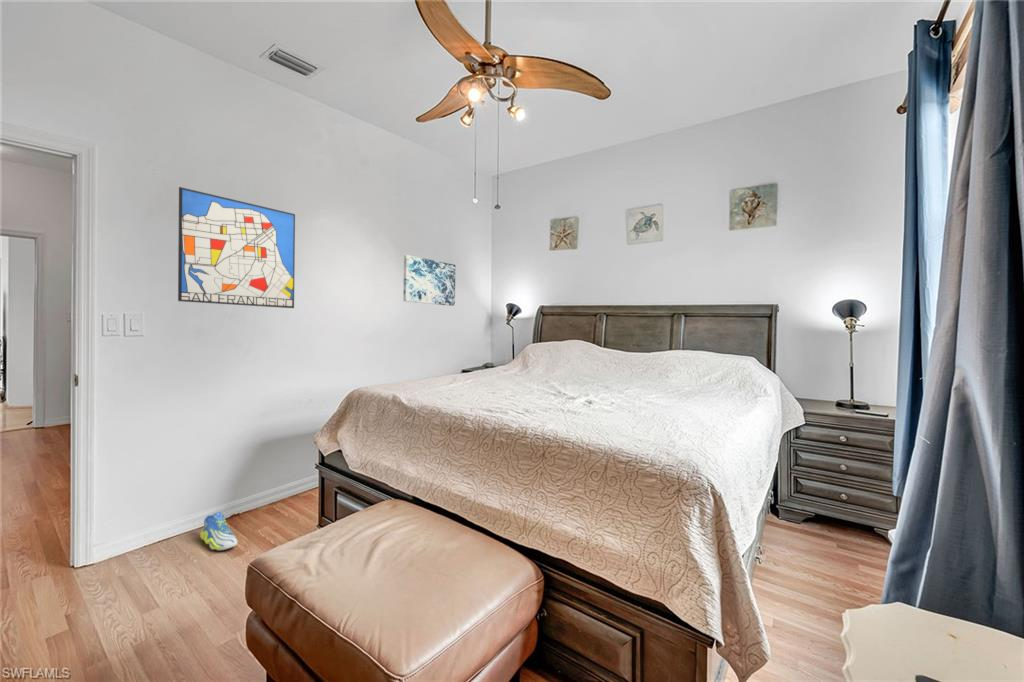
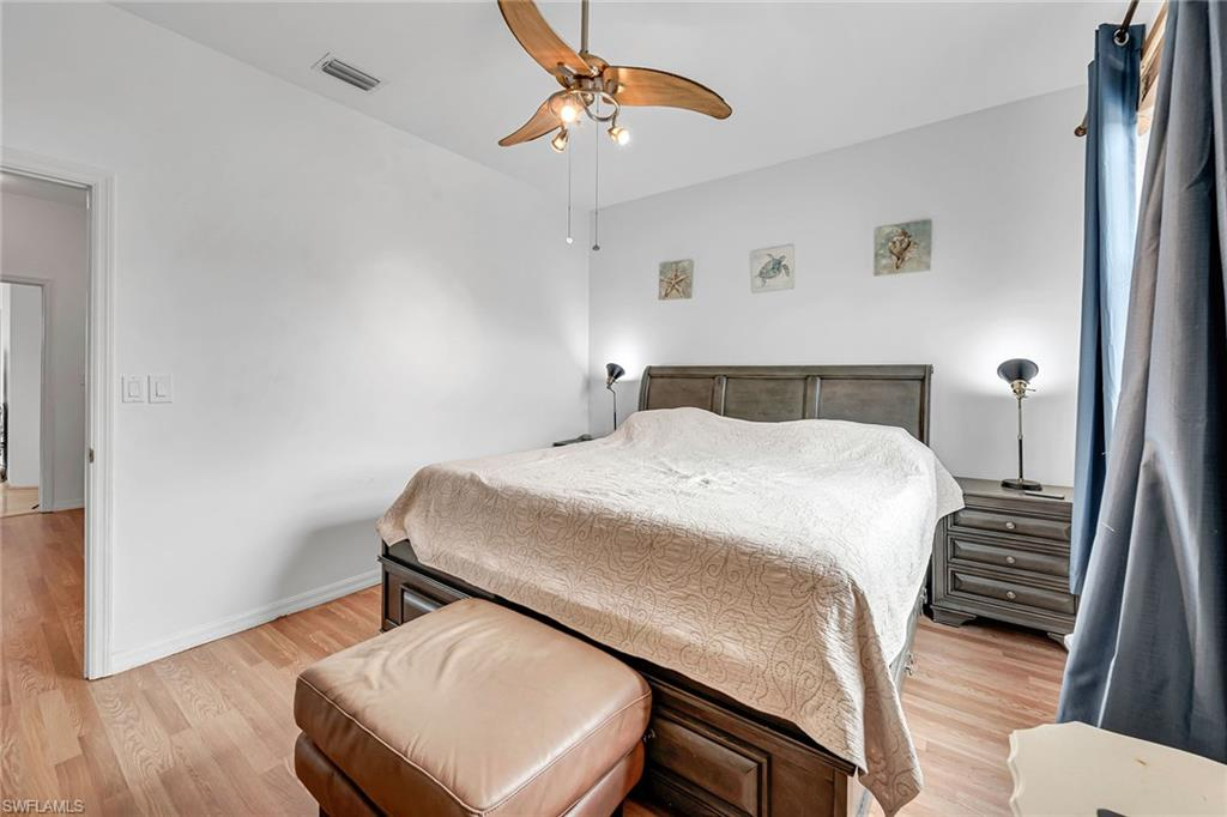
- wall art [402,254,457,307]
- sneaker [199,511,239,551]
- wall art [177,186,296,309]
